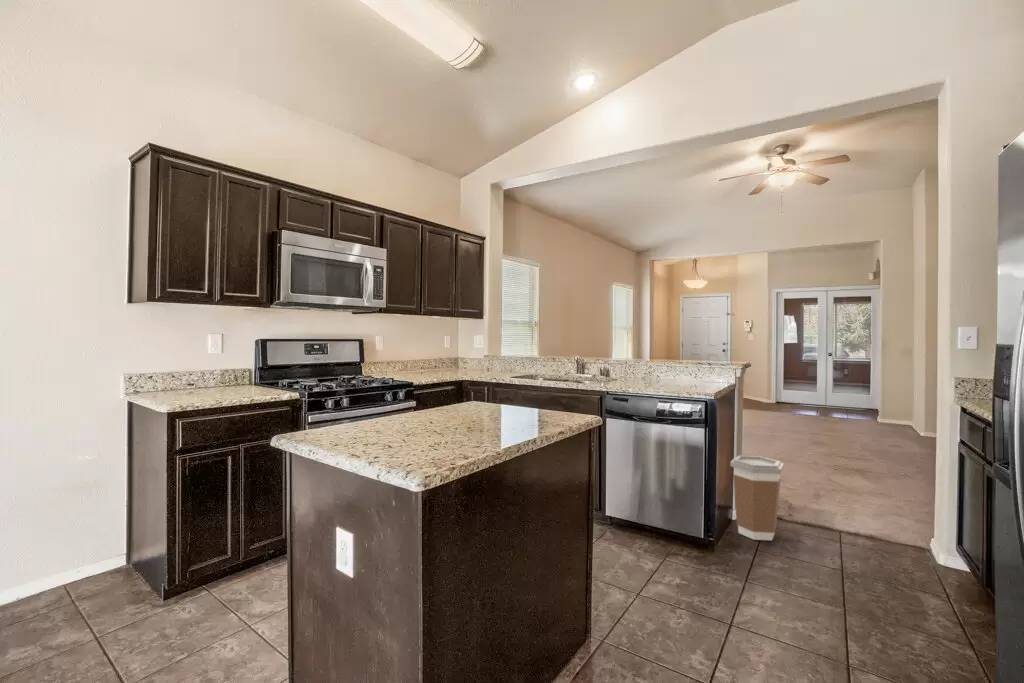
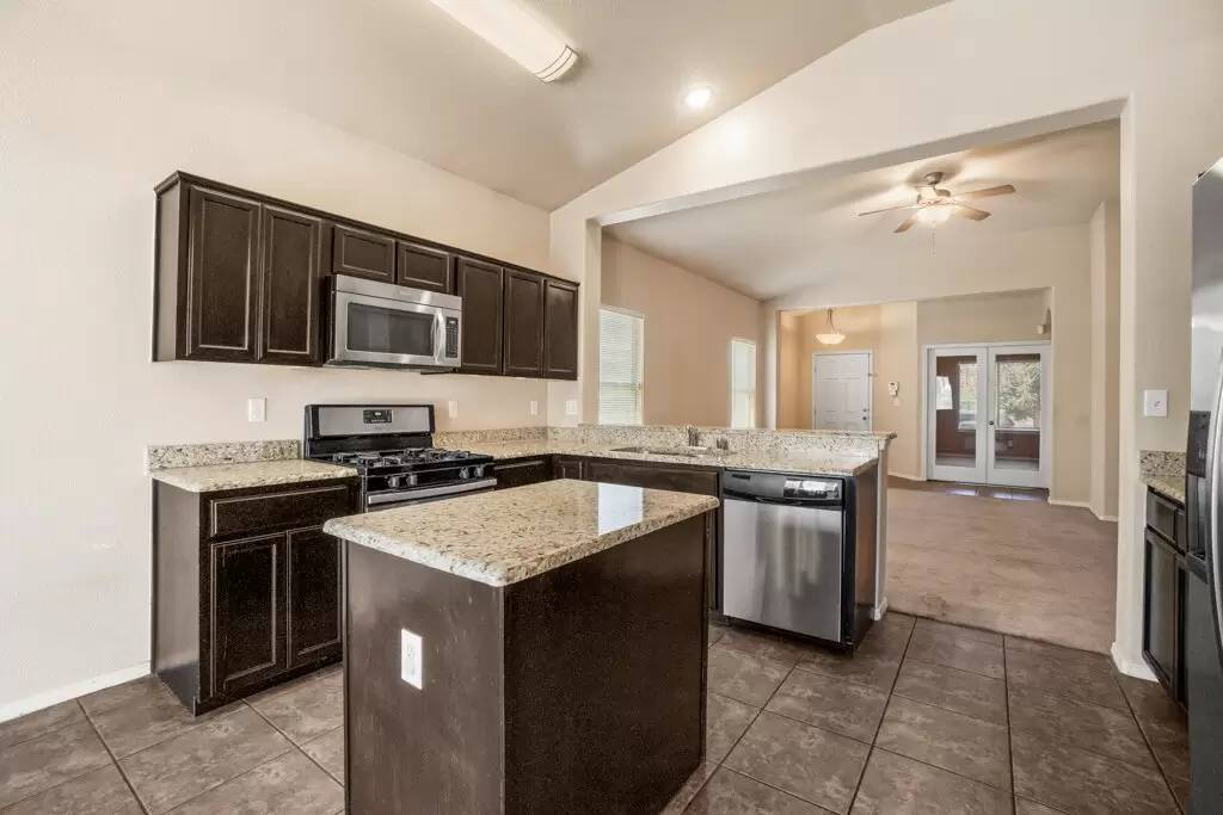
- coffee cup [729,455,785,542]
